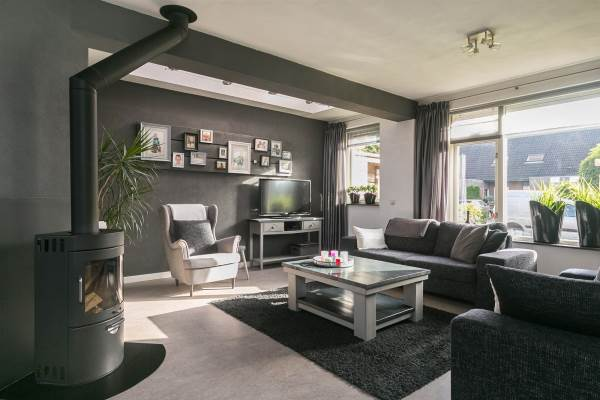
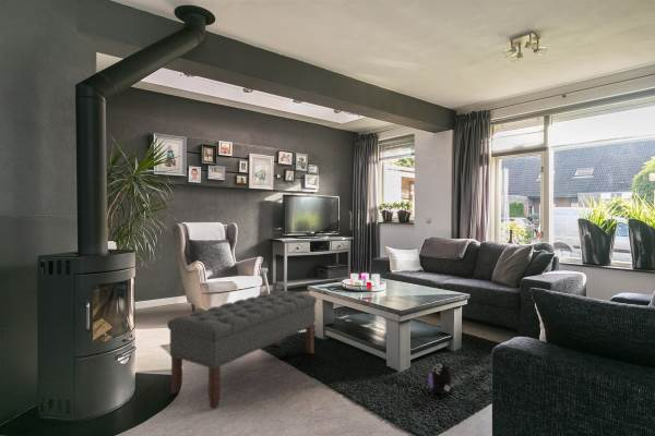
+ plush toy [427,359,455,395]
+ bench [166,290,318,410]
